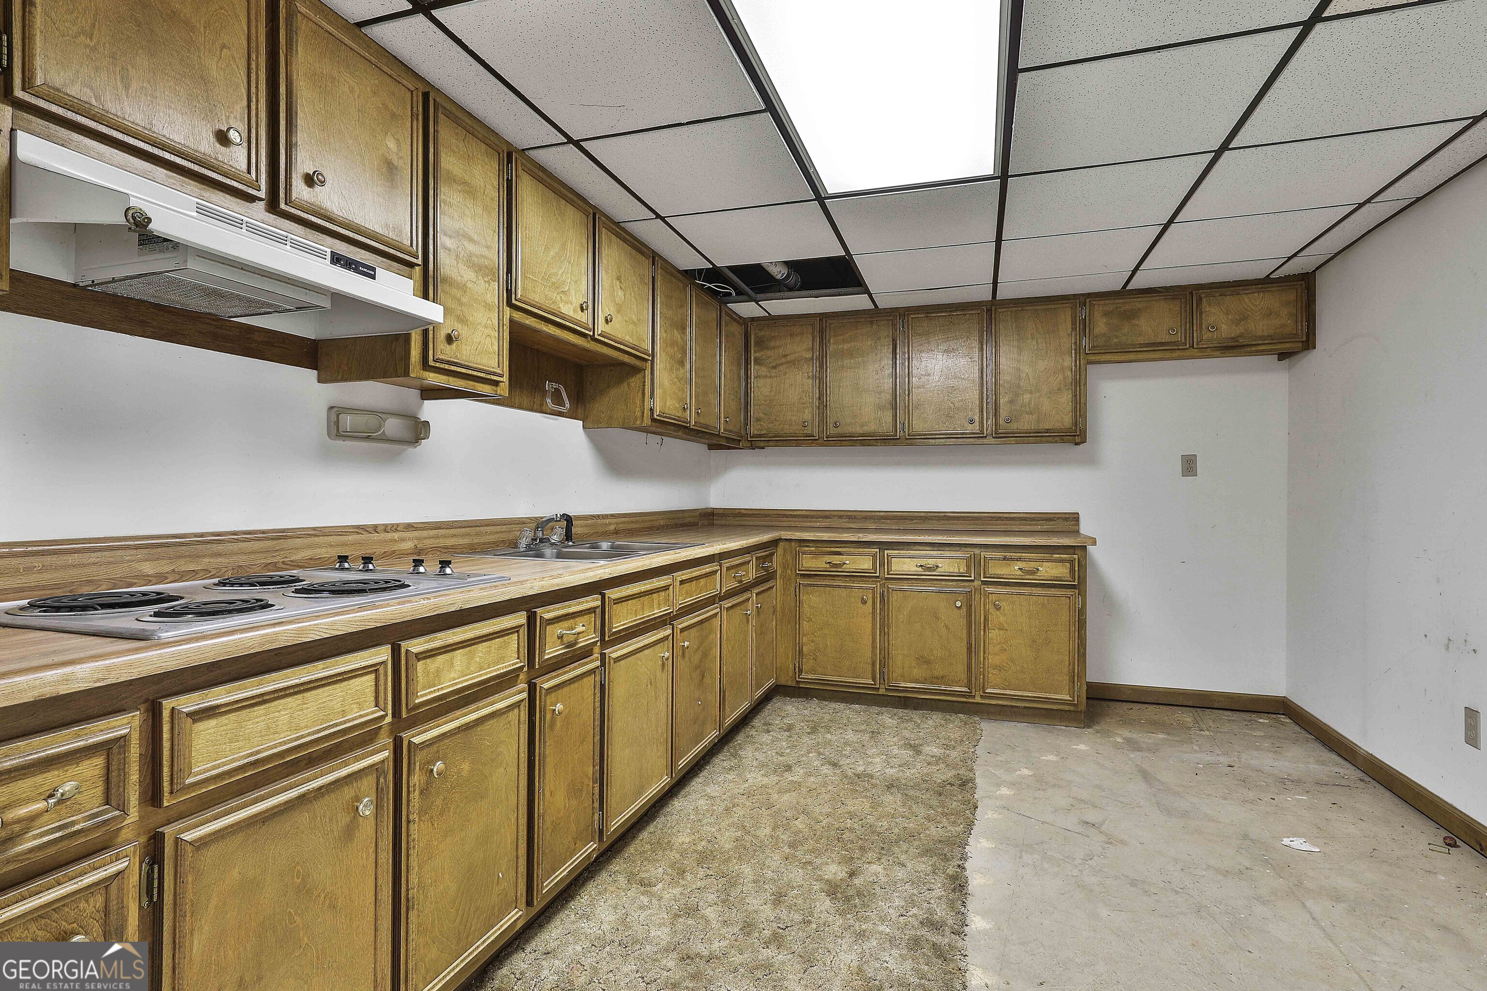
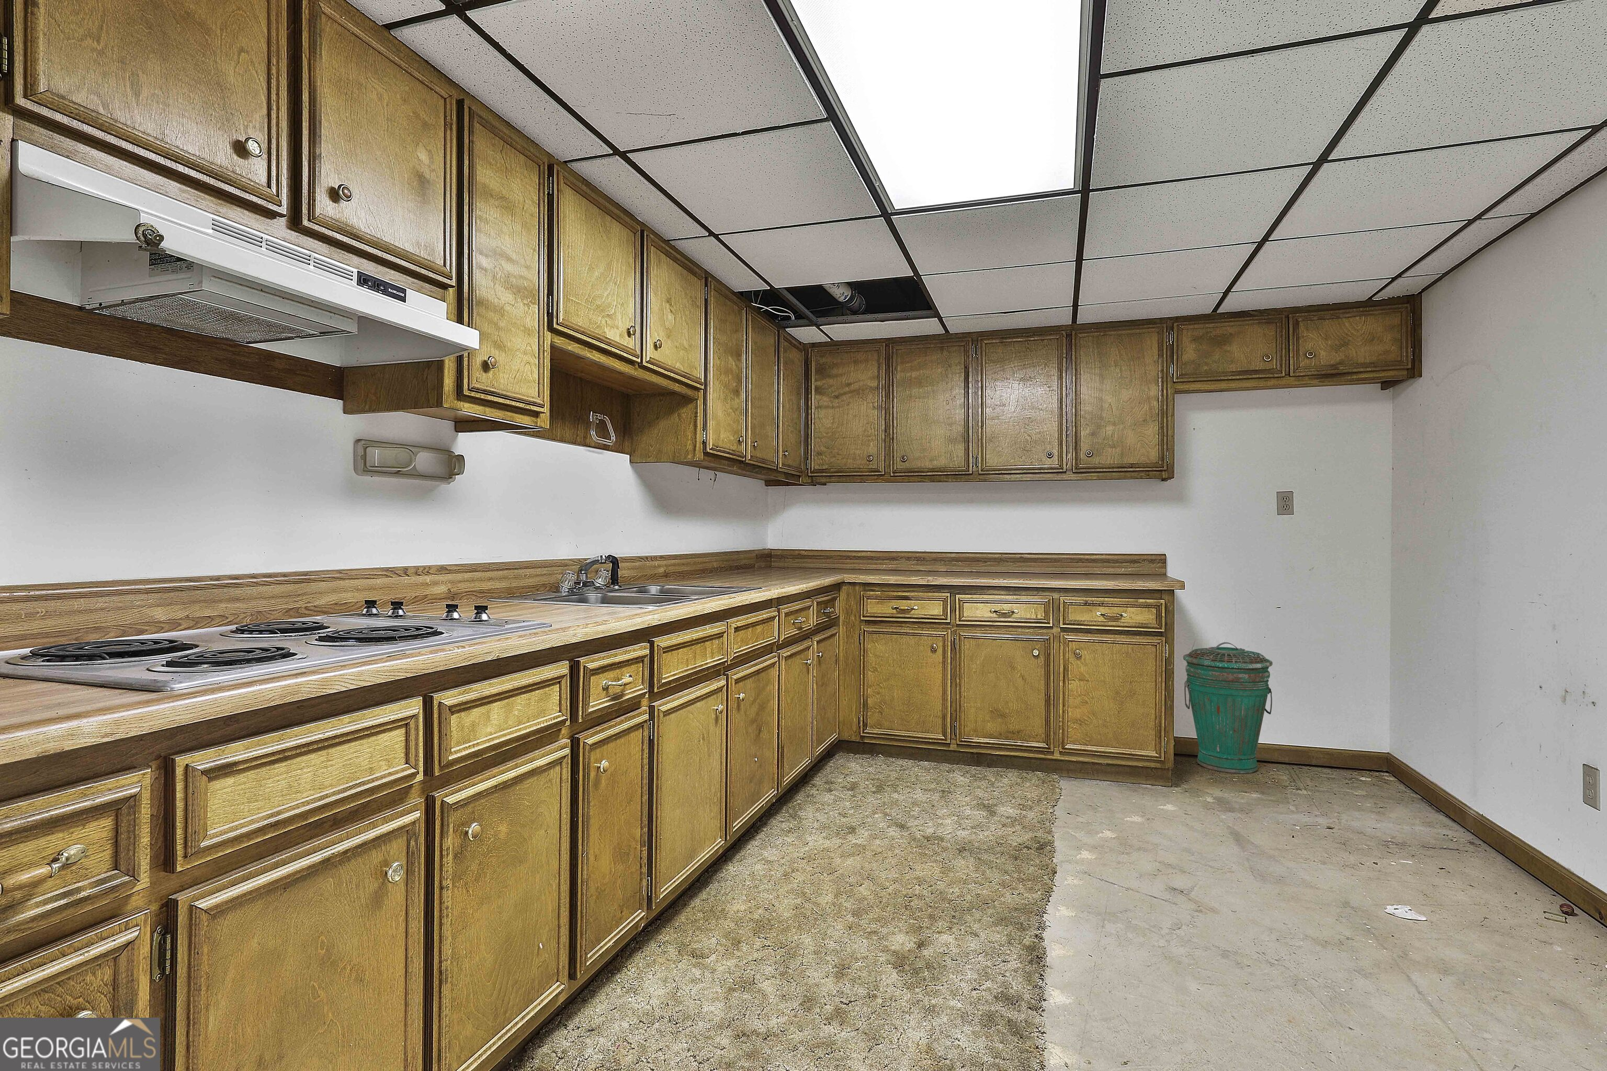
+ trash can [1183,642,1273,775]
